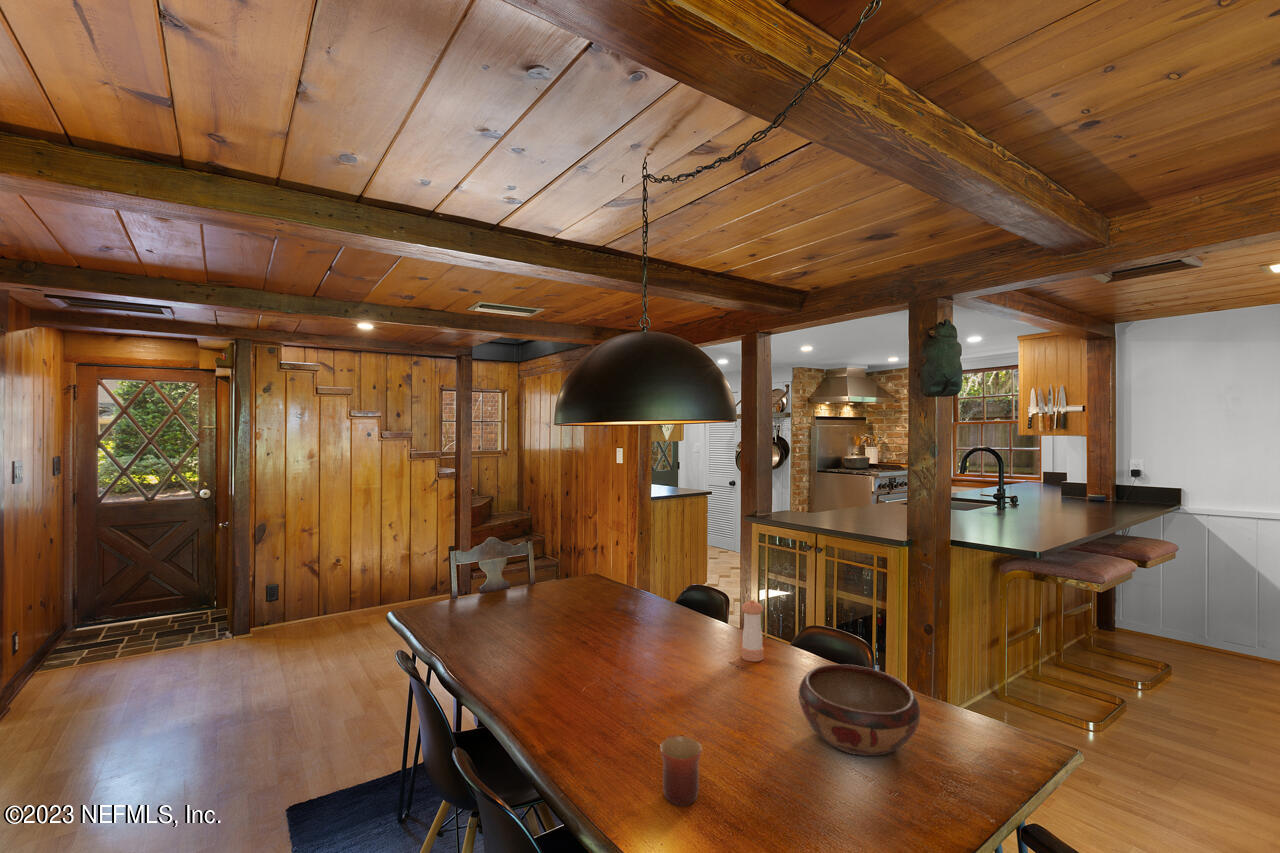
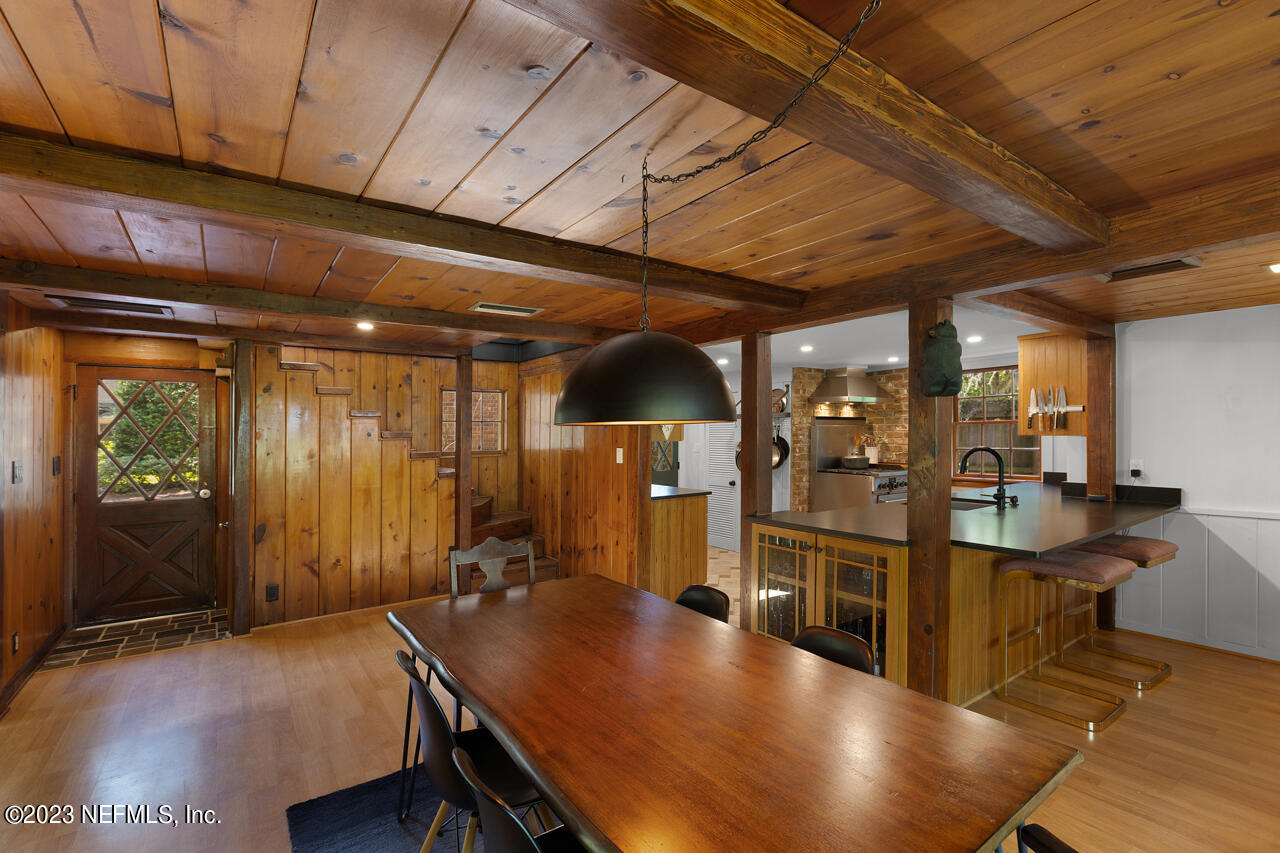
- decorative bowl [798,663,921,757]
- pepper shaker [741,599,765,663]
- mug [659,734,703,807]
